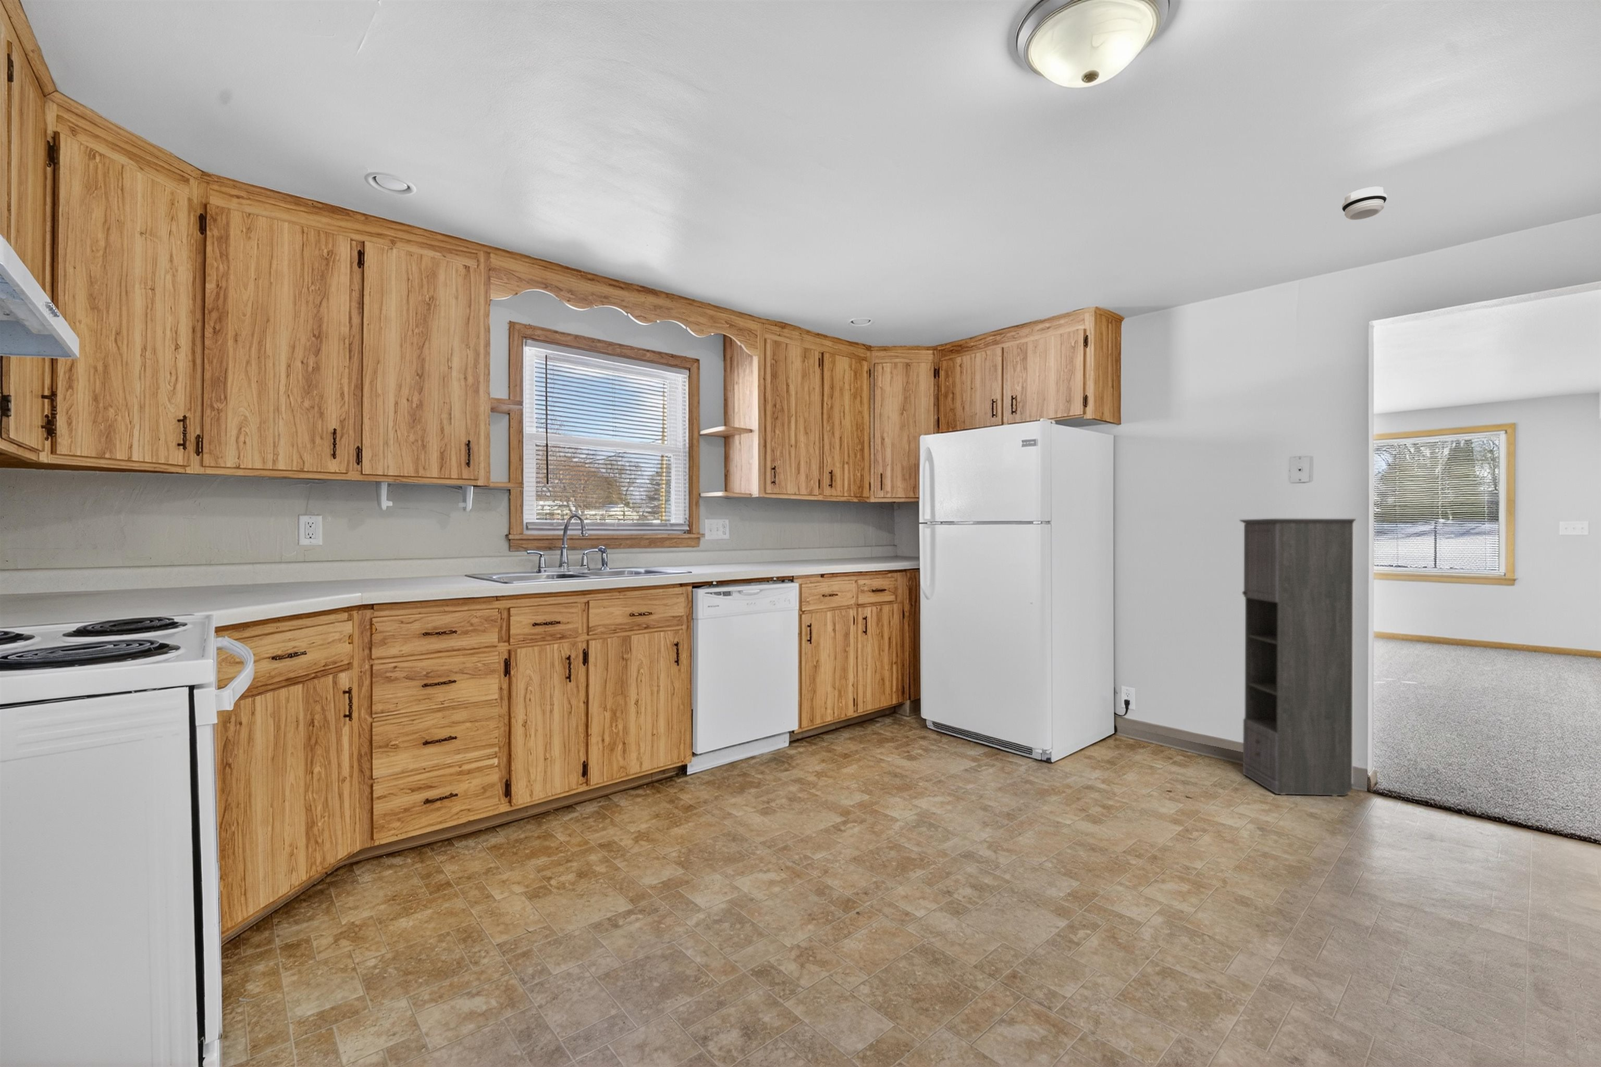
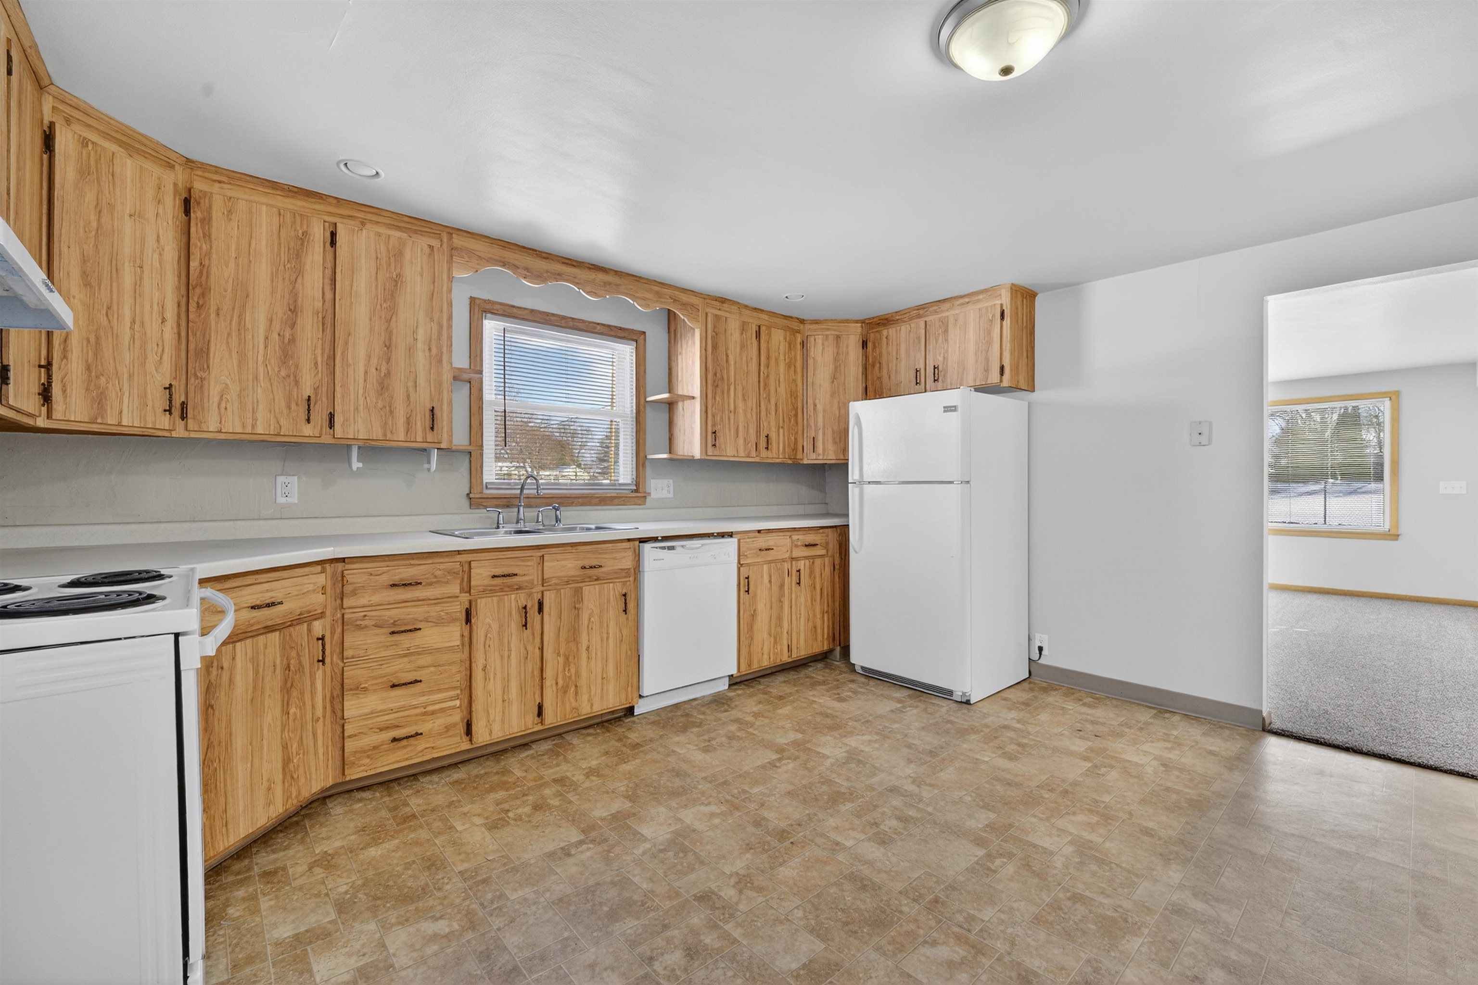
- storage cabinet [1239,518,1357,797]
- smoke detector [1341,187,1388,220]
